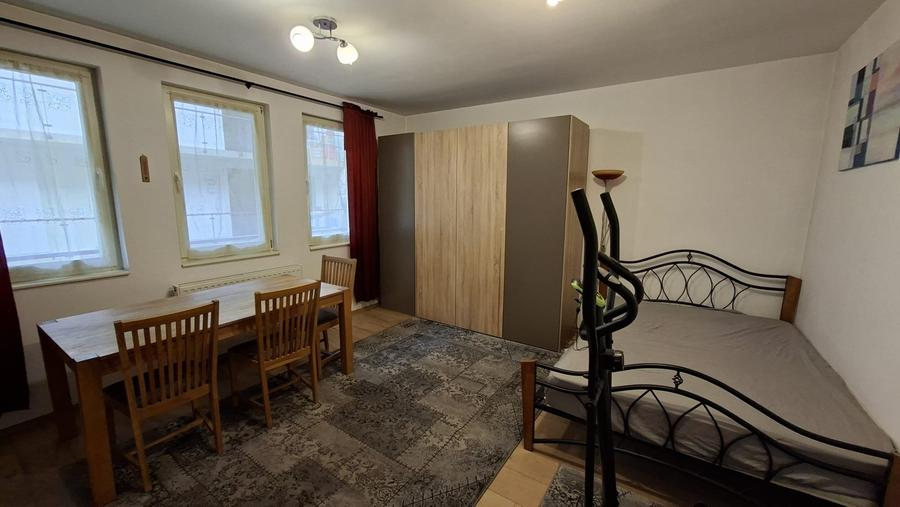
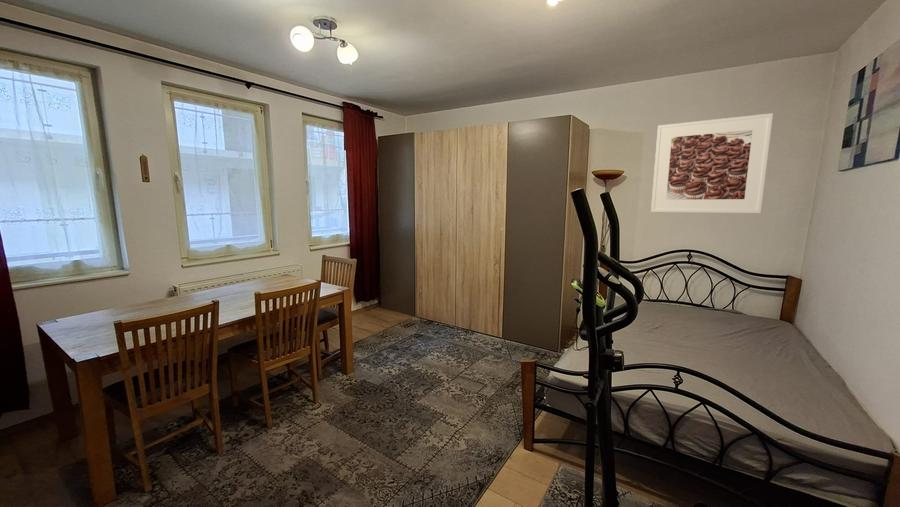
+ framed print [650,112,774,214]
